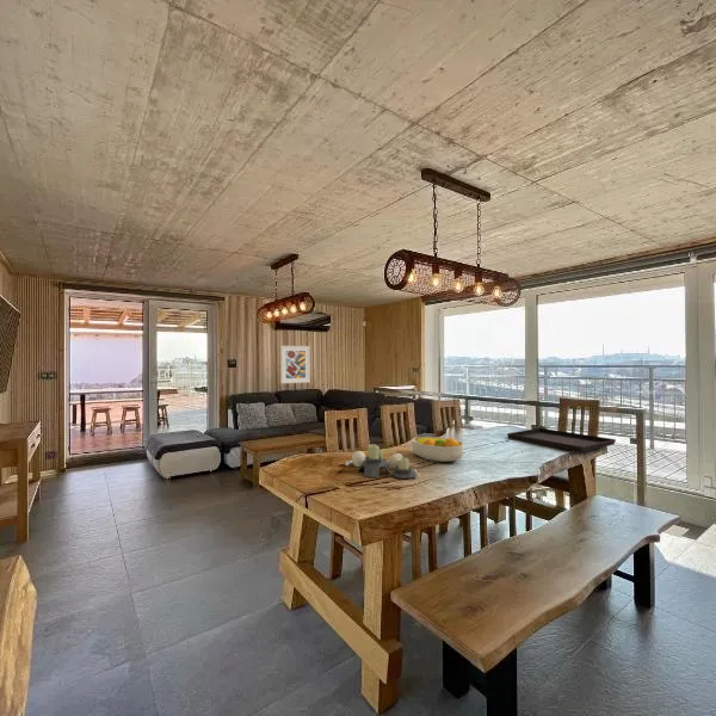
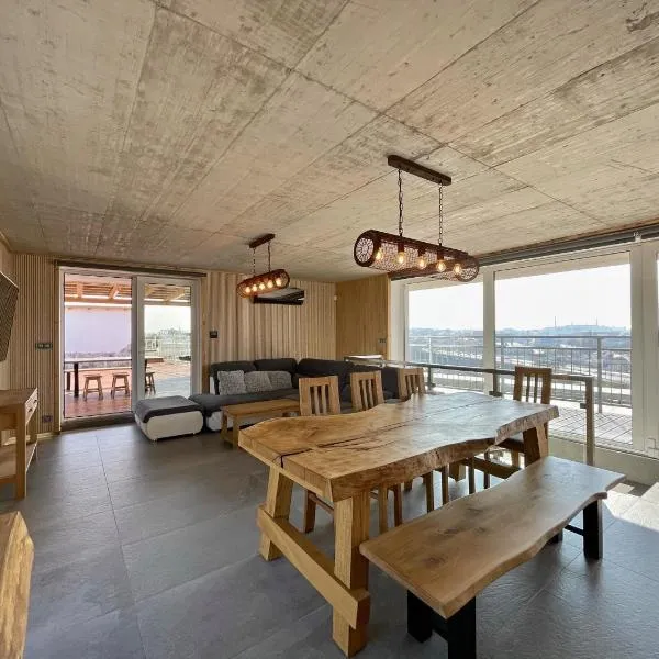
- fruit bowl [411,436,465,463]
- serving tray [506,427,617,453]
- candle holder [344,443,421,480]
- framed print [279,345,311,384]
